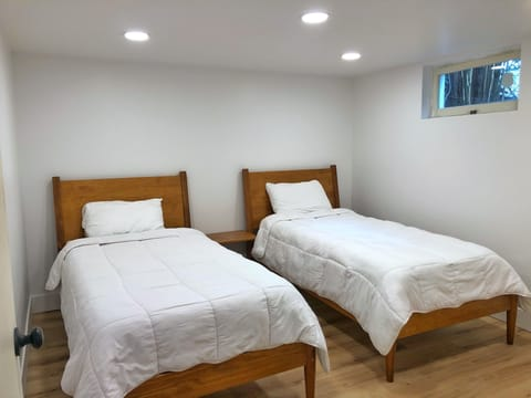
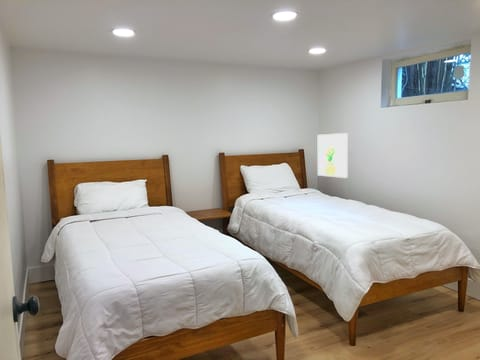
+ wall art [317,132,349,179]
